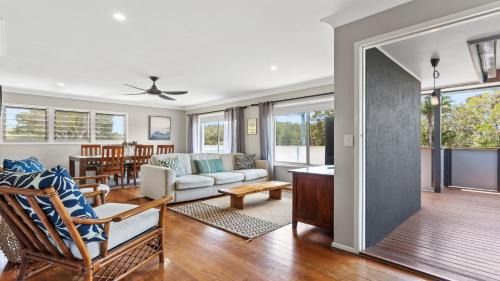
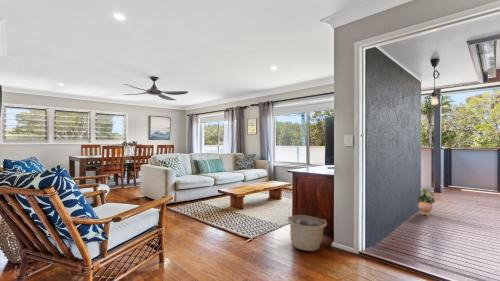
+ potted plant [417,188,436,217]
+ basket [287,214,328,252]
